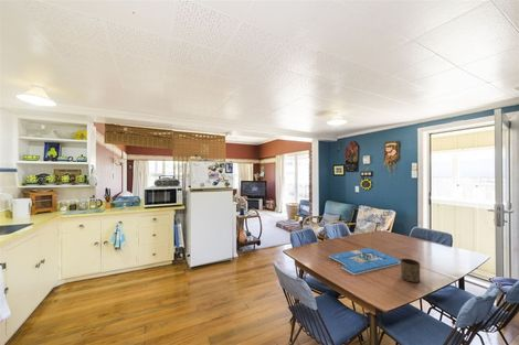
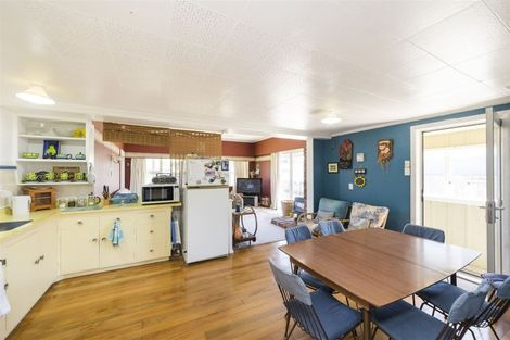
- board game [328,247,401,276]
- cup [400,258,421,283]
